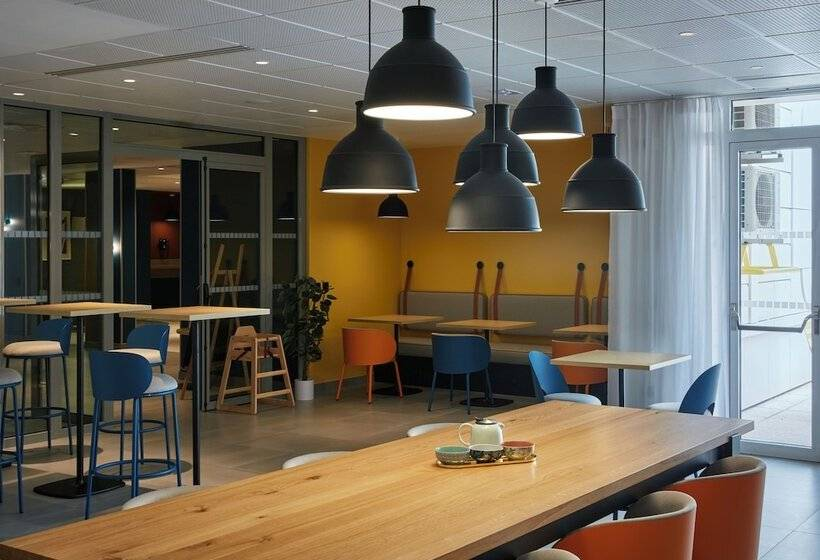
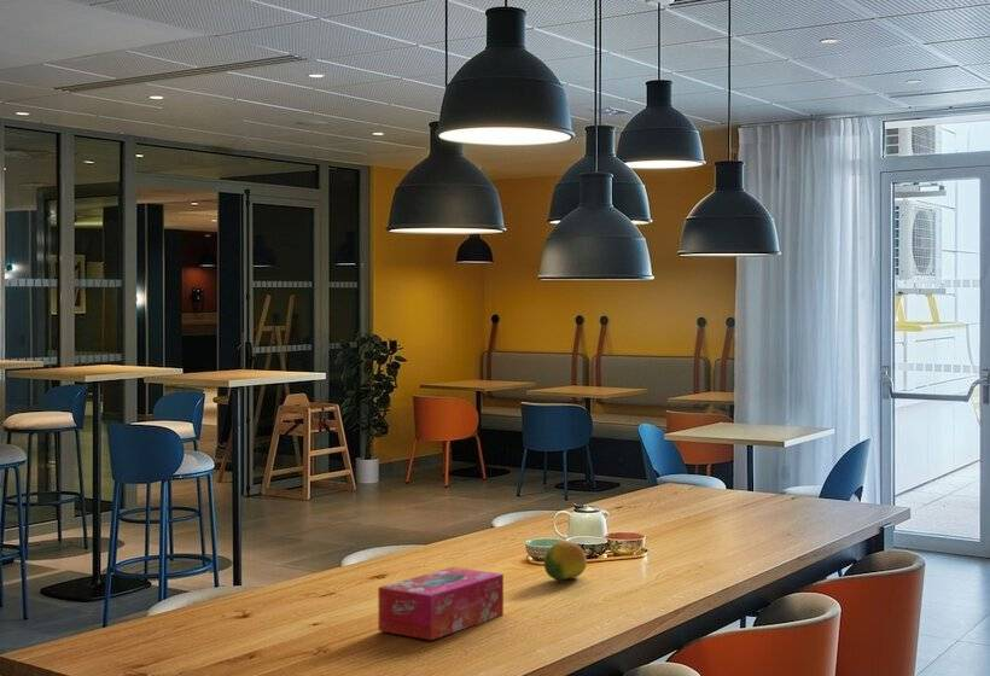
+ tissue box [378,566,505,641]
+ fruit [543,540,588,581]
